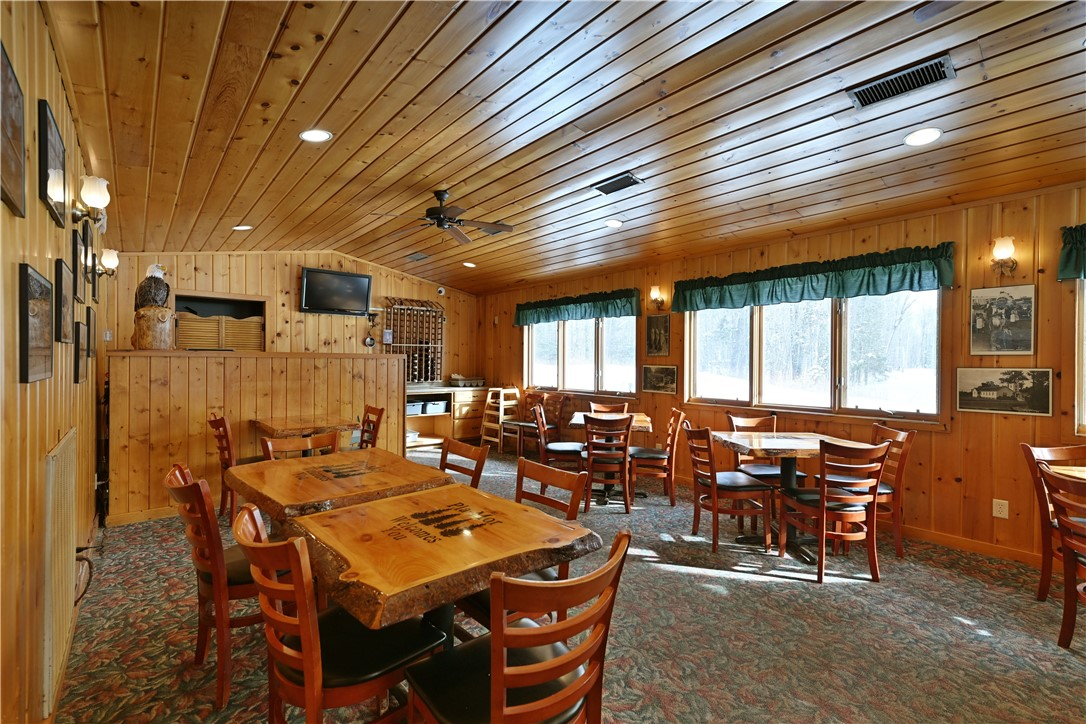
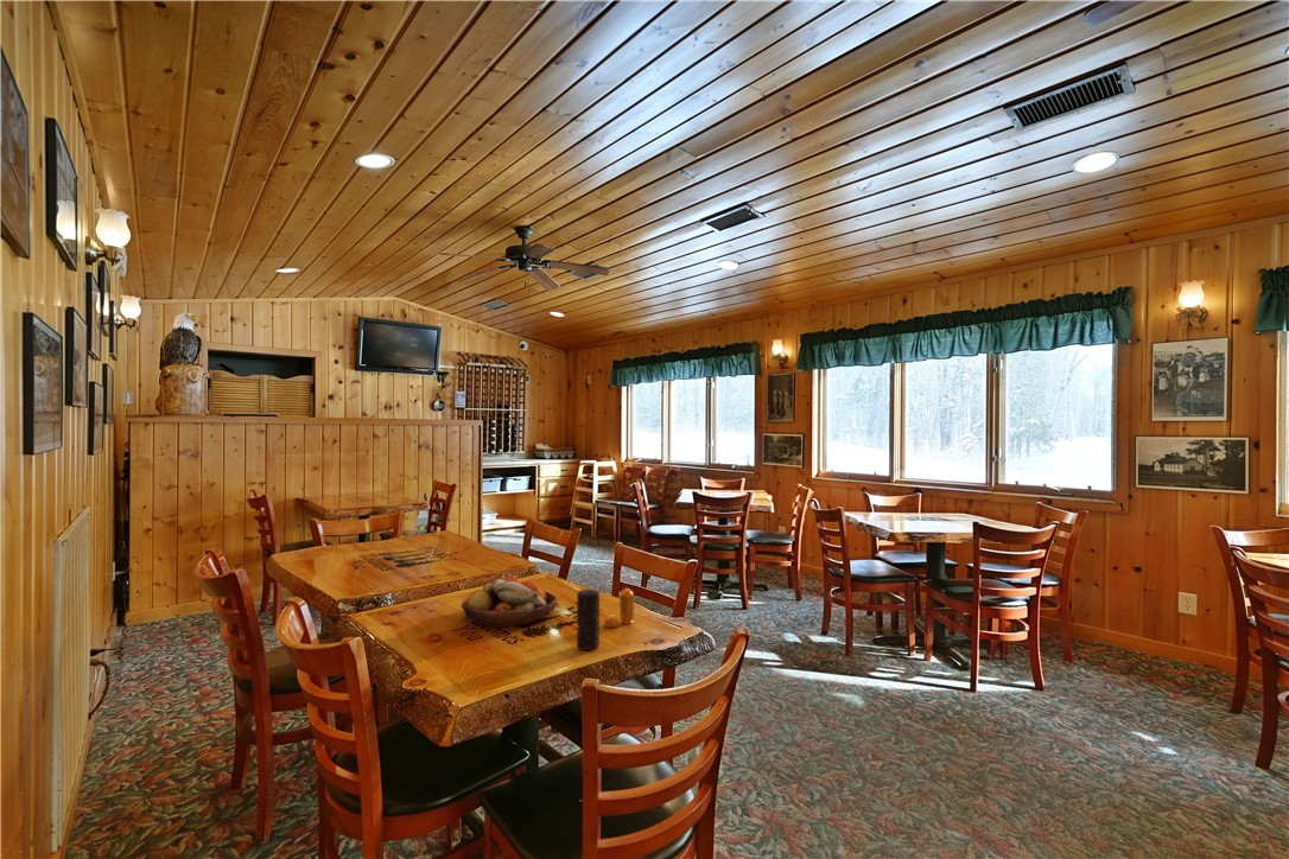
+ pepper shaker [603,587,635,629]
+ candle [576,588,601,651]
+ fruit bowl [461,577,558,629]
